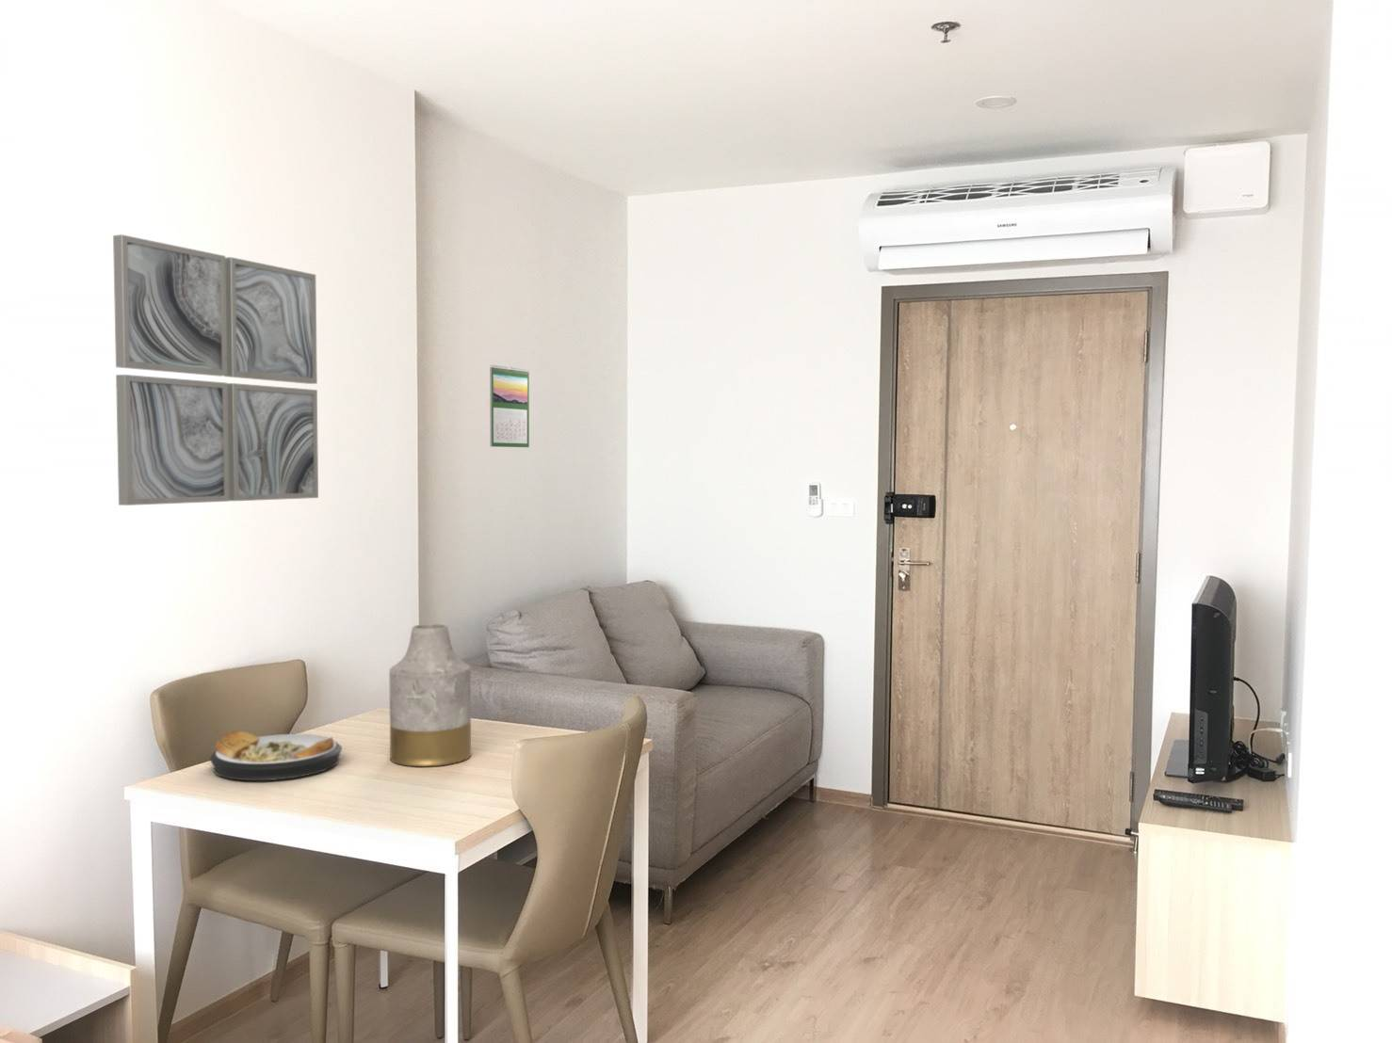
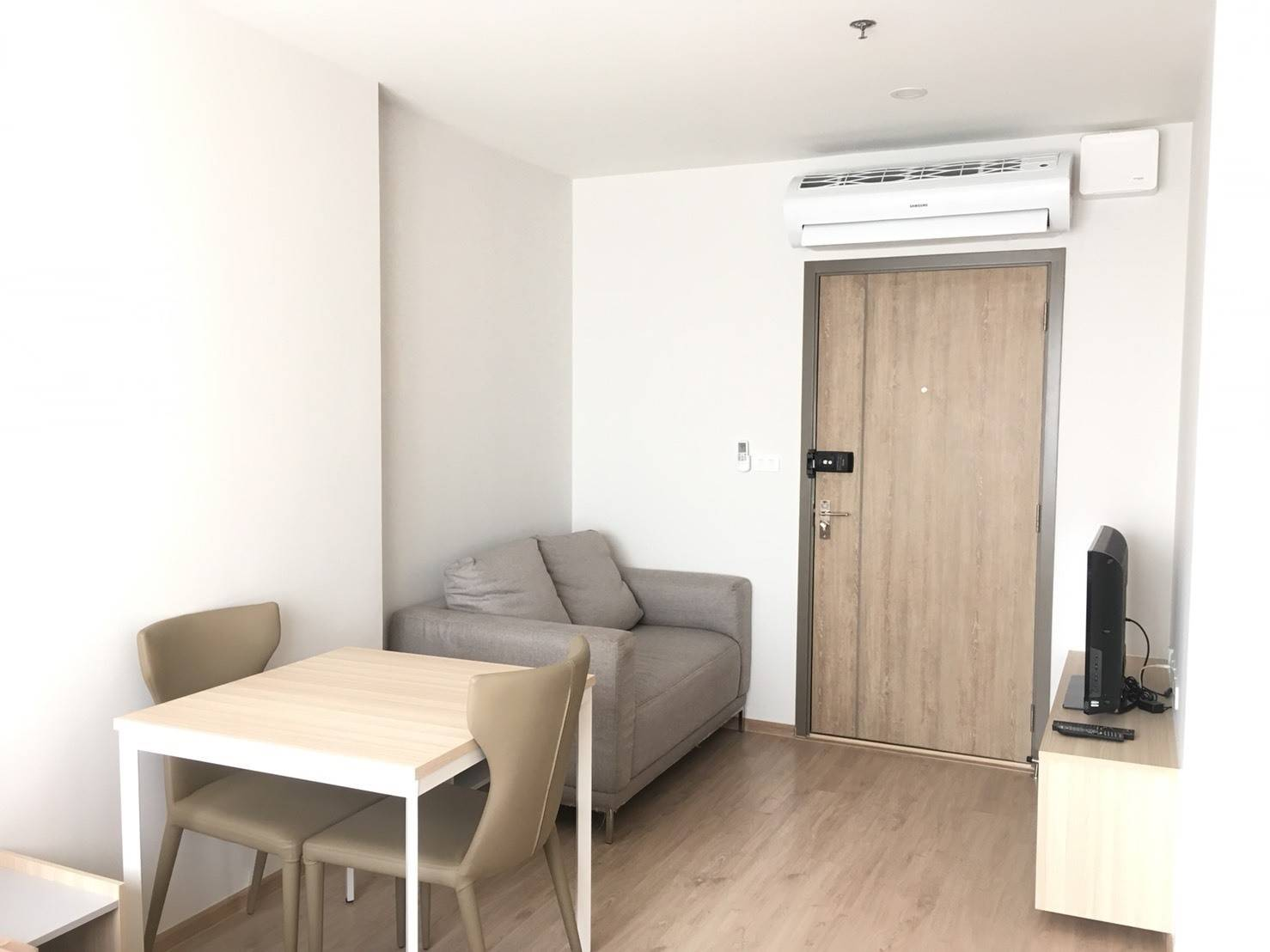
- calendar [489,365,530,448]
- vase [388,623,471,767]
- wall art [112,233,319,506]
- plate [209,730,343,781]
